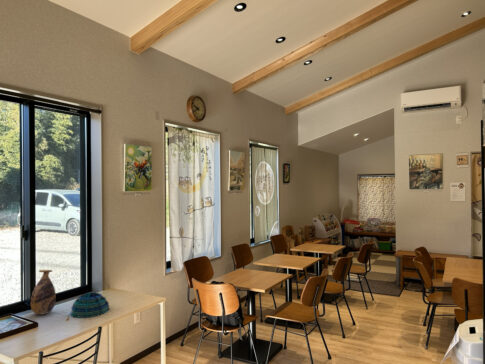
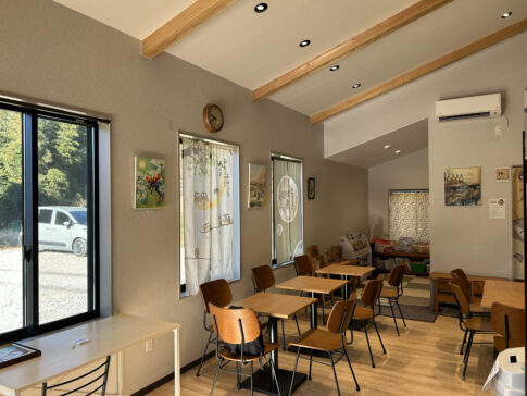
- vase [30,269,57,315]
- decorative bowl [70,291,111,319]
